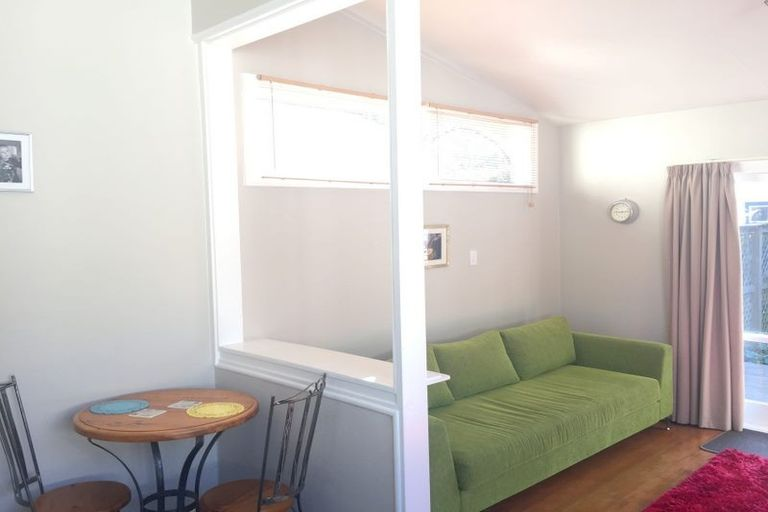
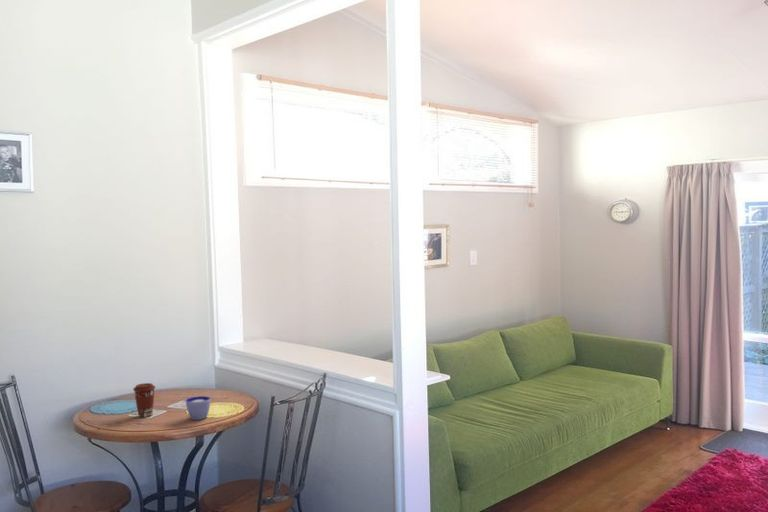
+ cup [185,395,211,421]
+ coffee cup [132,382,157,418]
